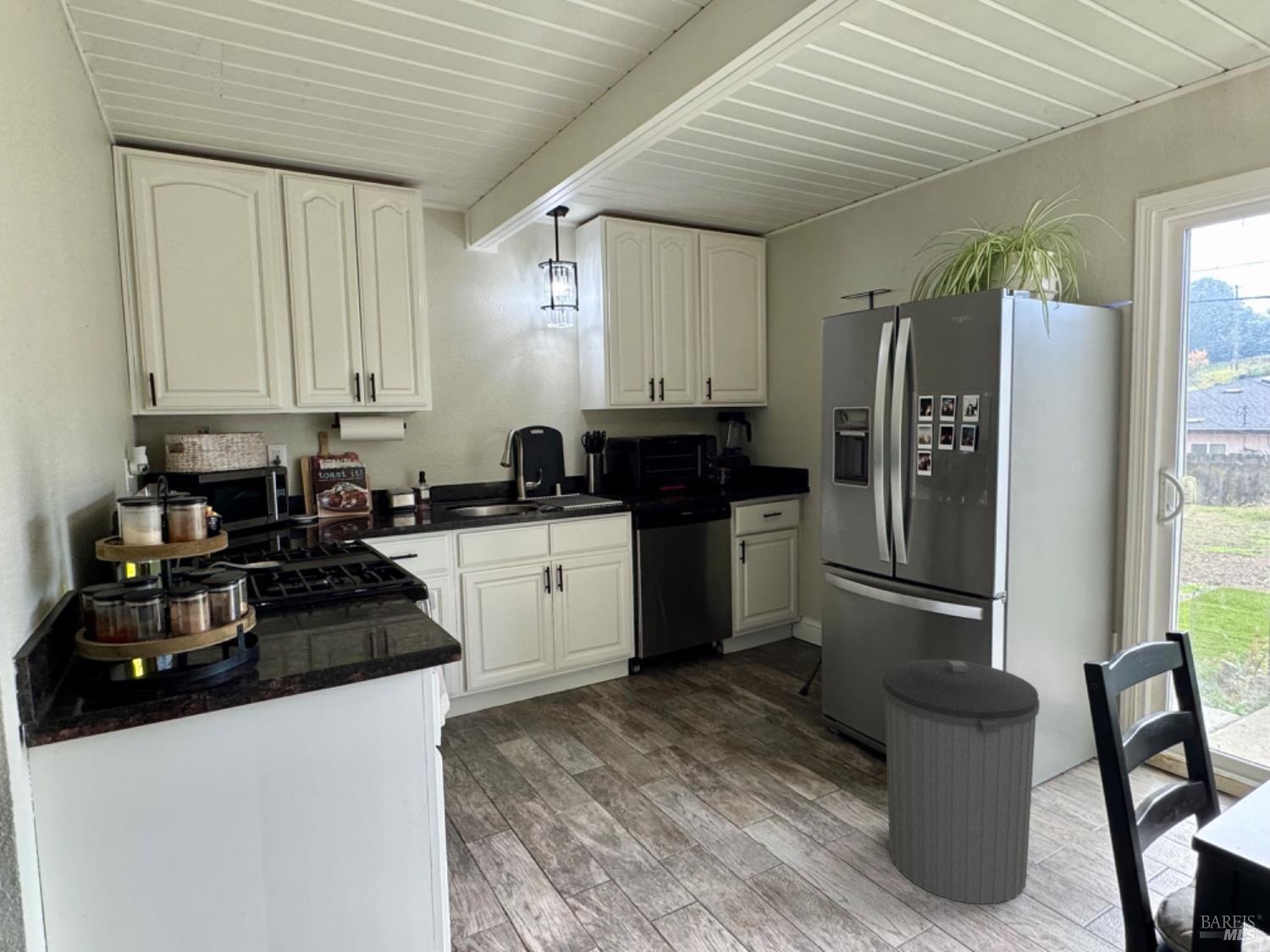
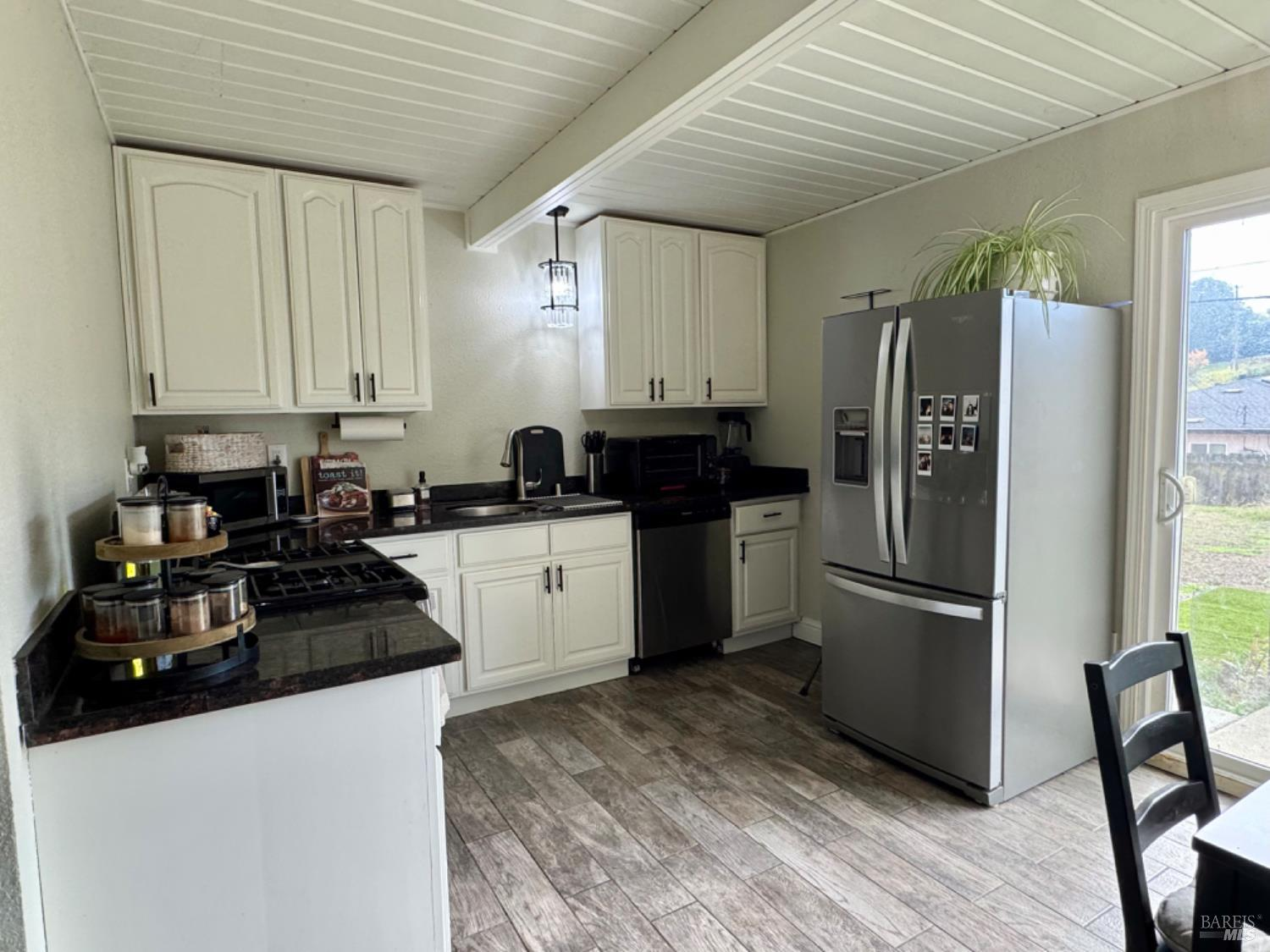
- trash can [881,658,1041,905]
